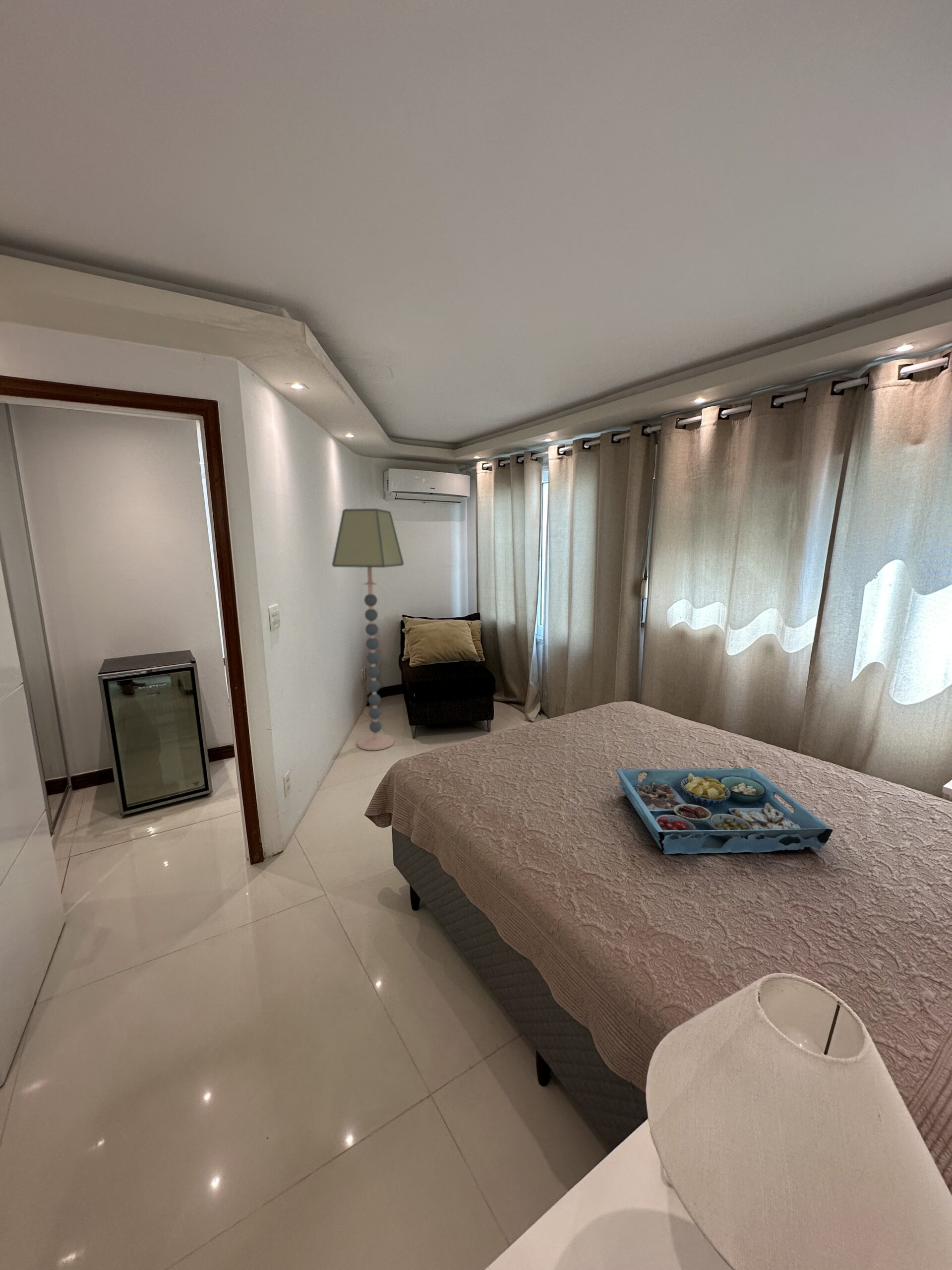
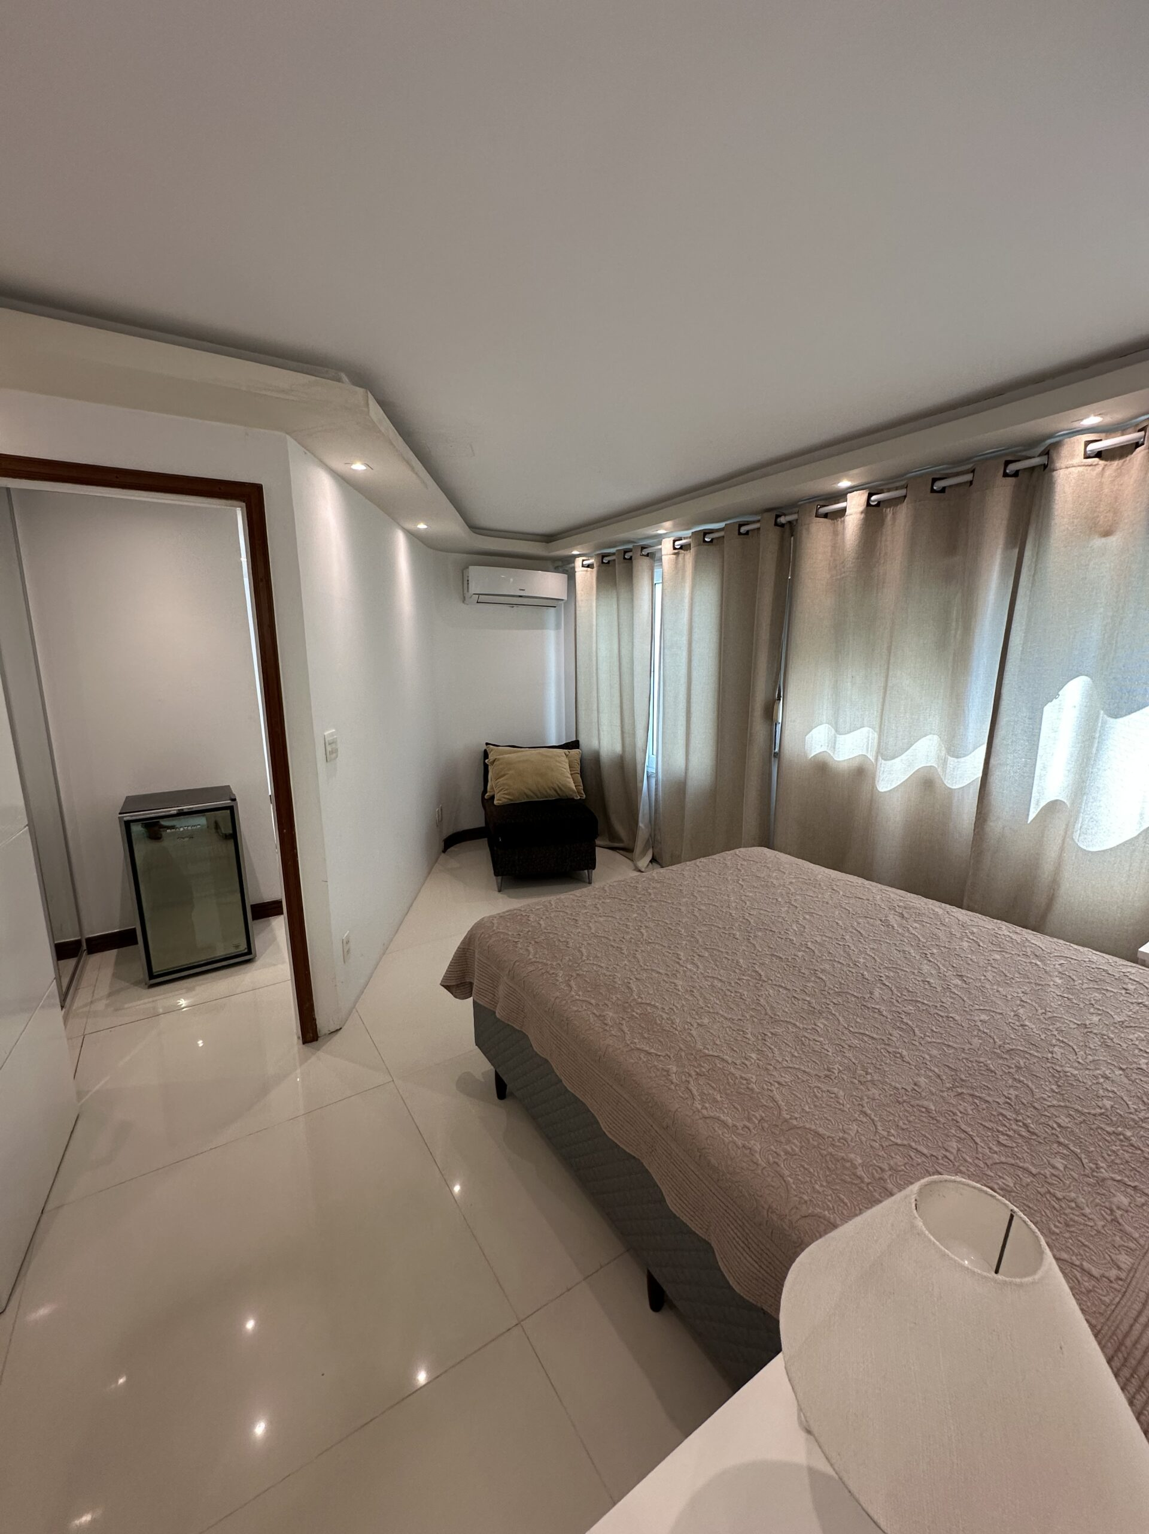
- floor lamp [332,508,404,751]
- serving tray [615,767,833,855]
